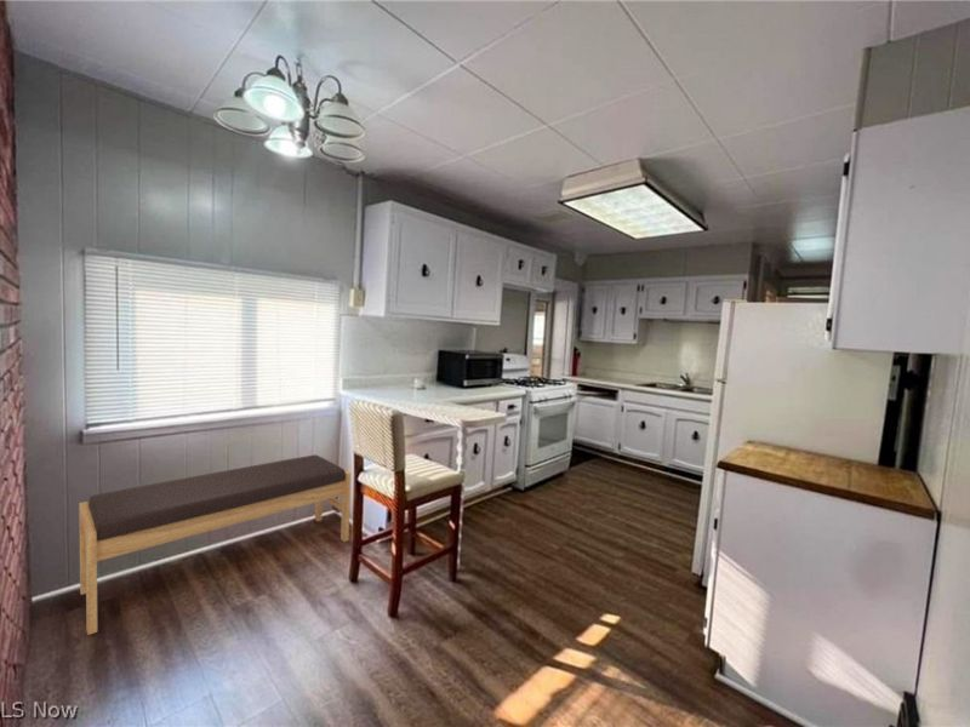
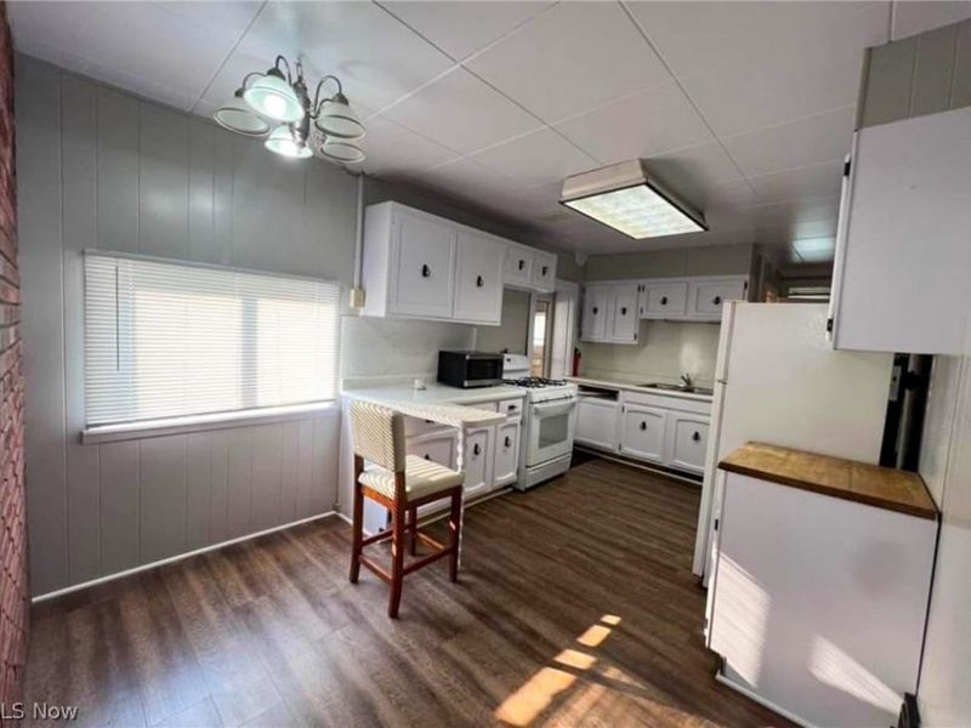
- bench [78,453,352,636]
